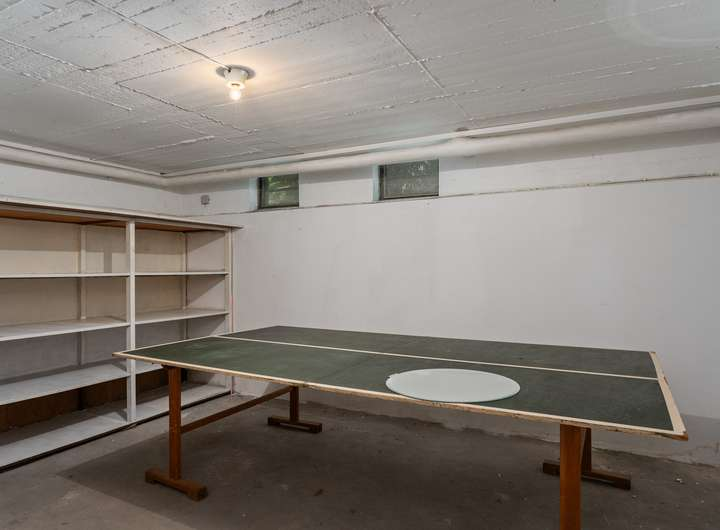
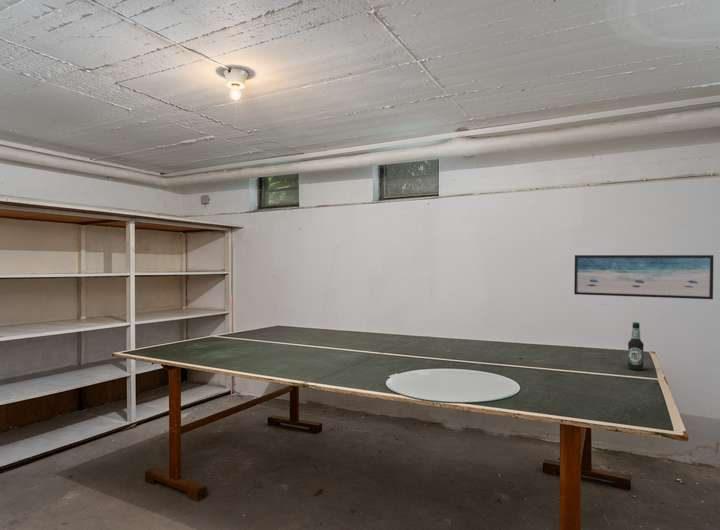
+ bottle [627,321,645,371]
+ wall art [573,254,714,300]
